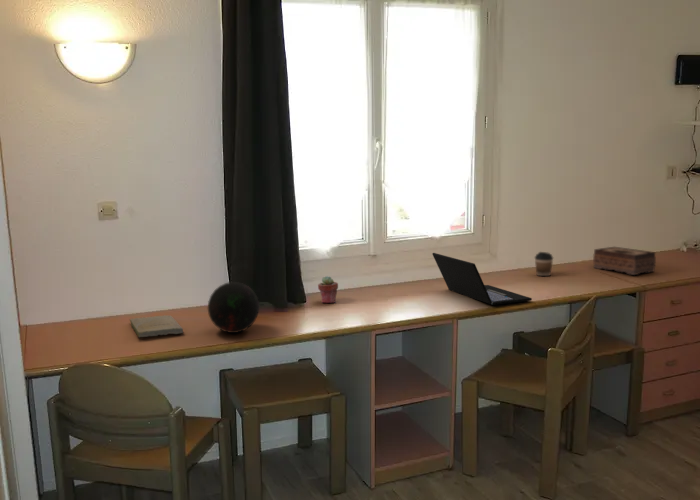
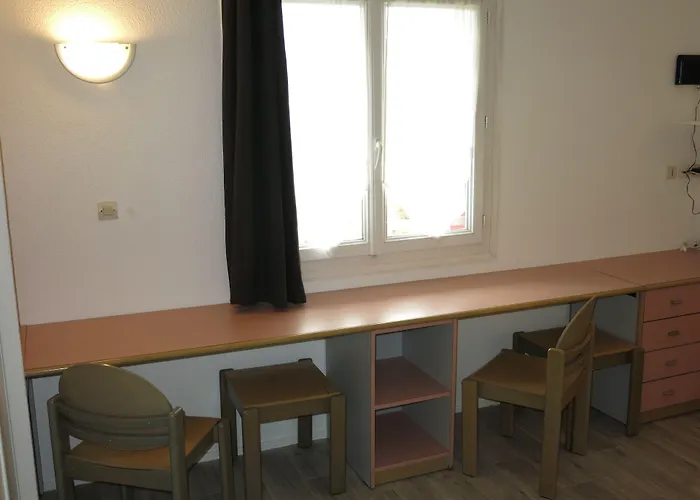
- decorative orb [207,281,260,334]
- potted succulent [317,275,339,304]
- book [129,314,184,338]
- laptop [431,252,533,306]
- coffee cup [534,251,554,277]
- tissue box [592,246,657,276]
